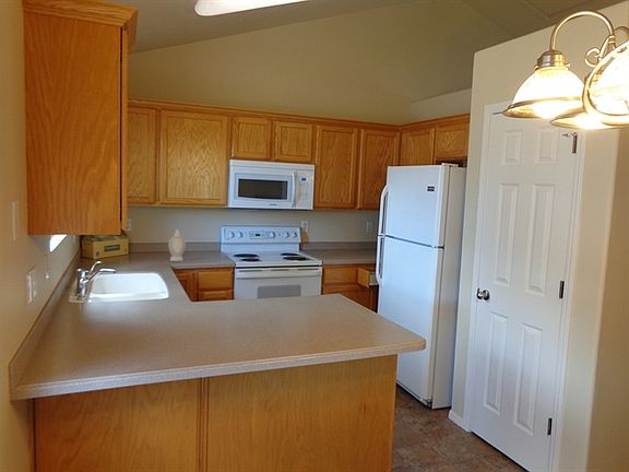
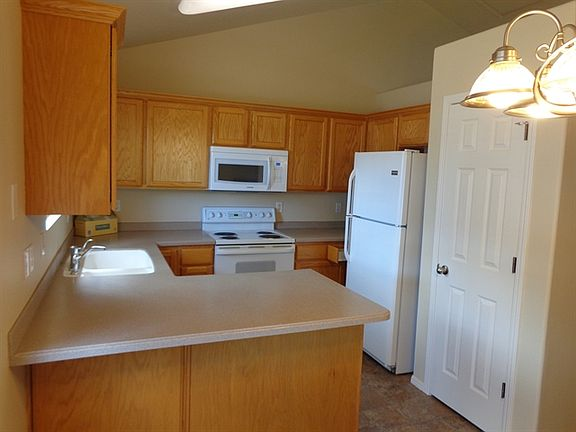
- soap bottle [167,228,187,262]
